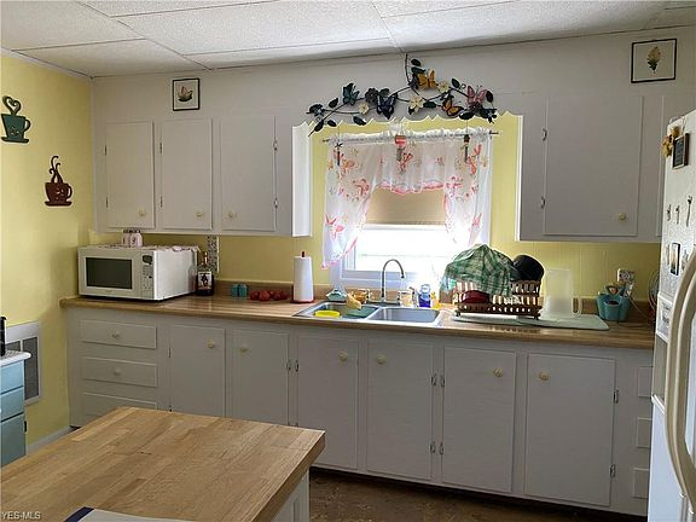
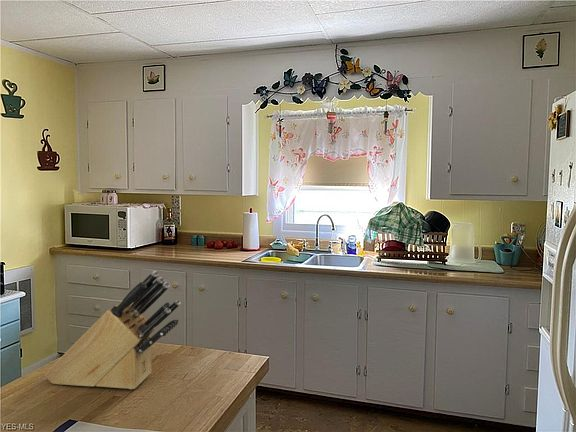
+ knife block [44,270,182,390]
